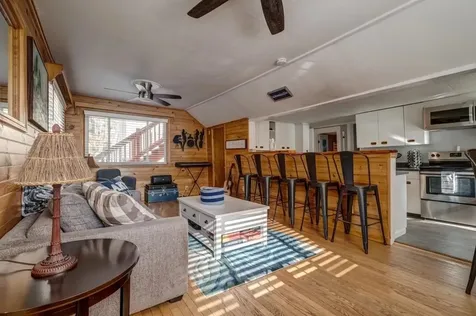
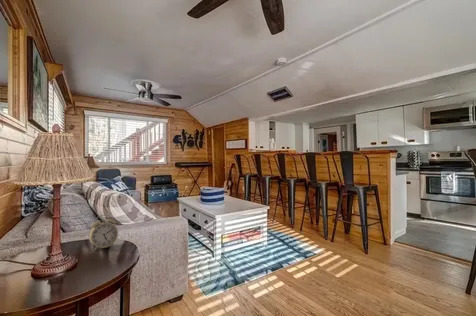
+ alarm clock [88,214,119,251]
